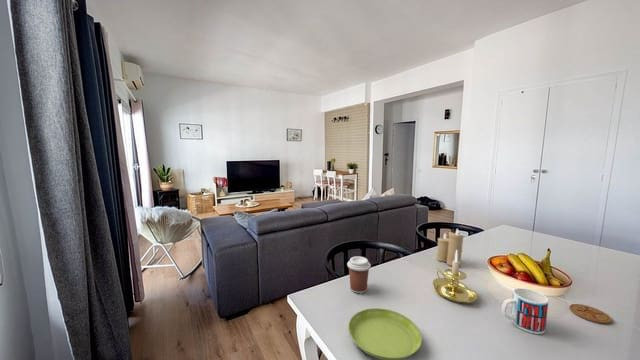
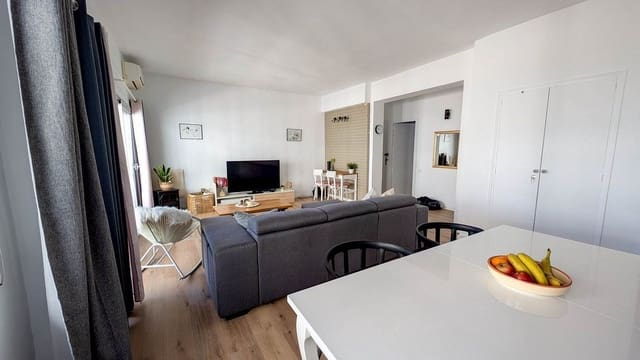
- candle [435,228,465,267]
- coffee cup [346,255,372,294]
- coaster [568,303,613,325]
- candle holder [432,250,479,305]
- mug [501,287,549,335]
- saucer [347,307,423,360]
